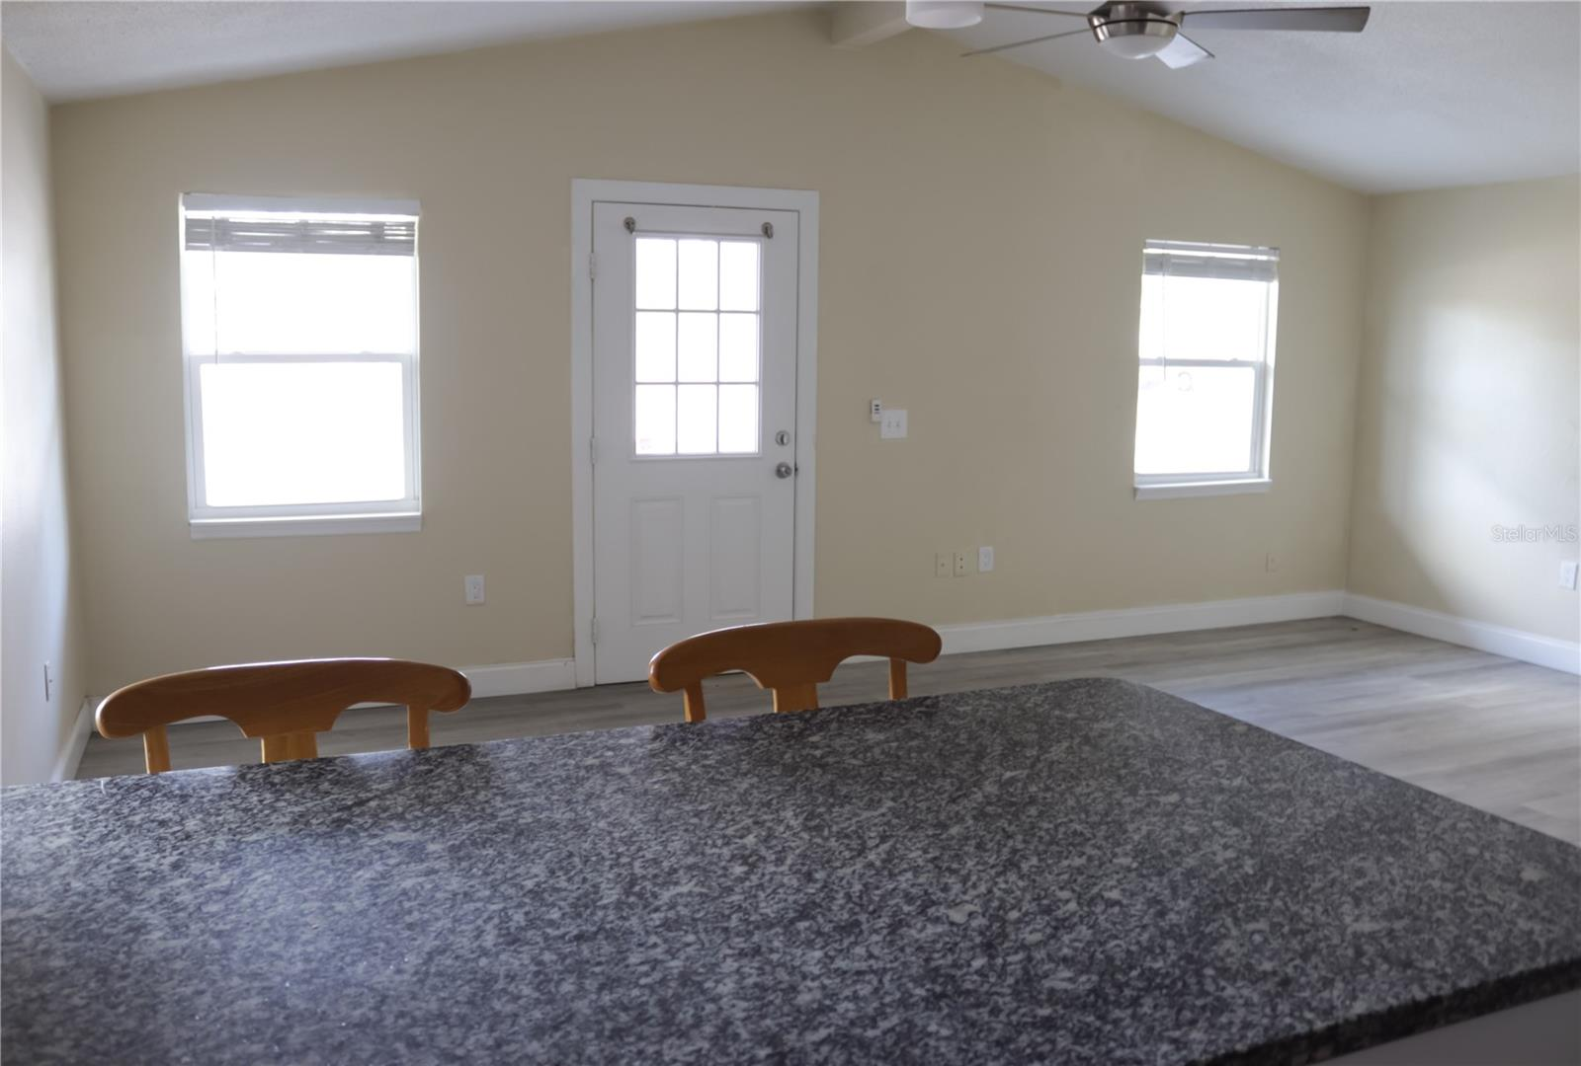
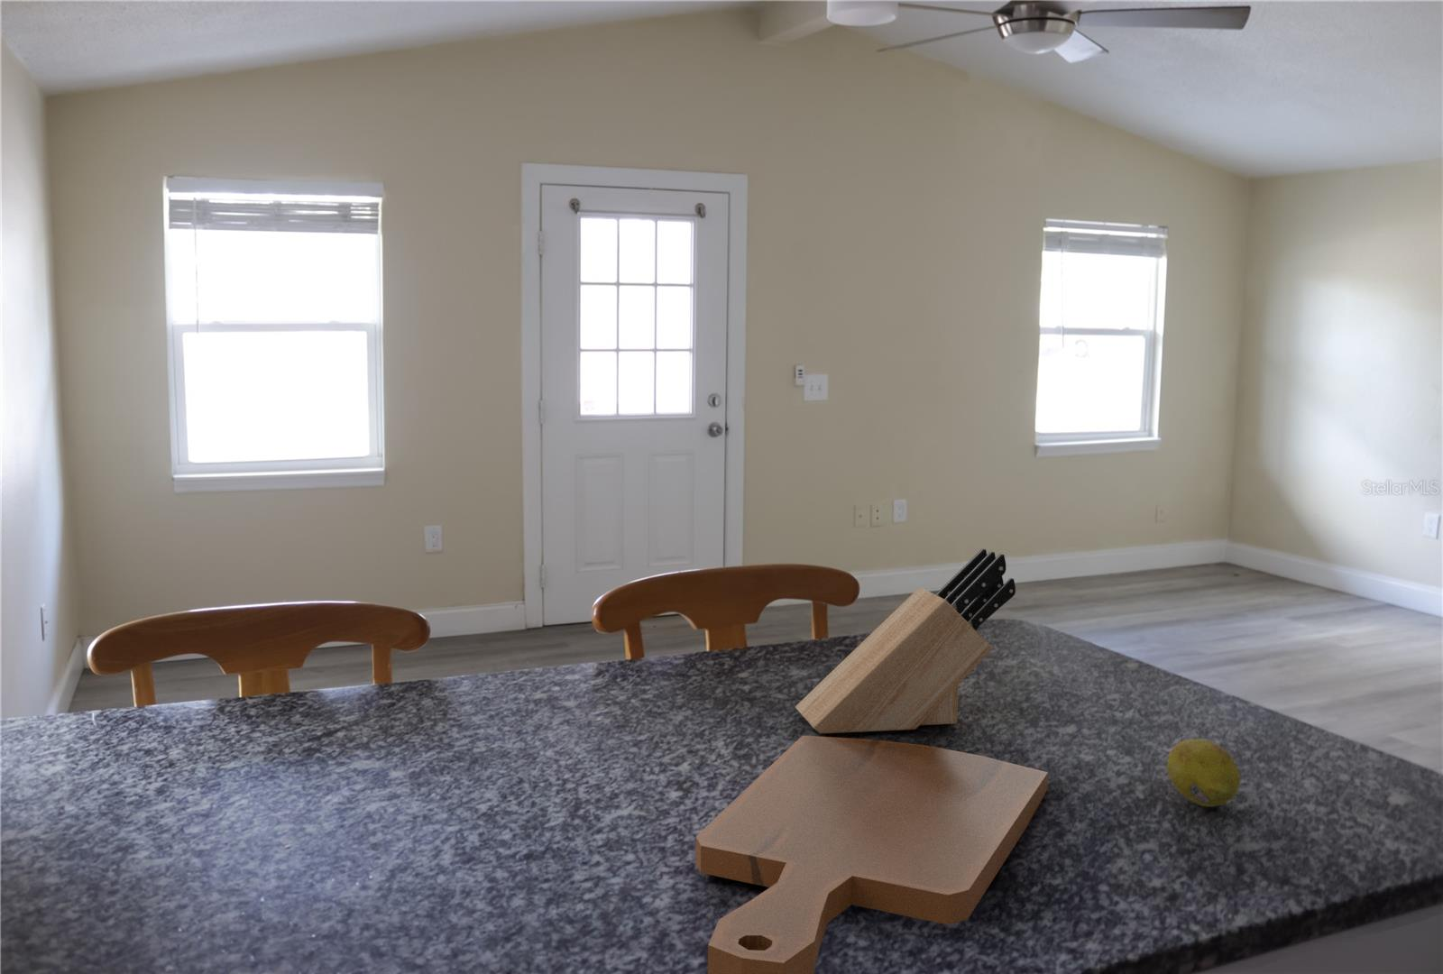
+ cutting board [694,735,1049,974]
+ fruit [1166,738,1241,808]
+ knife block [795,548,1016,734]
